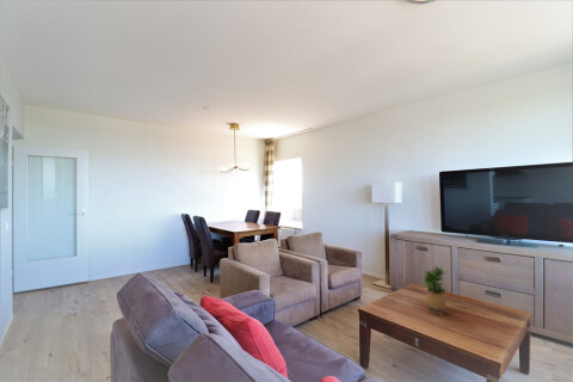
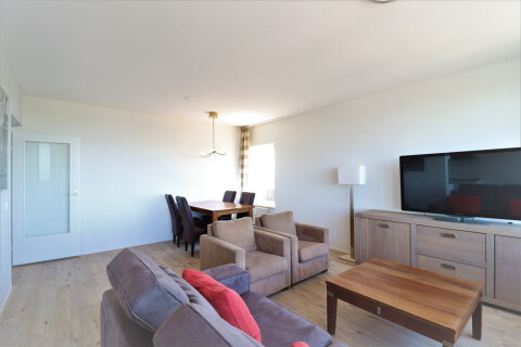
- potted plant [421,265,448,315]
